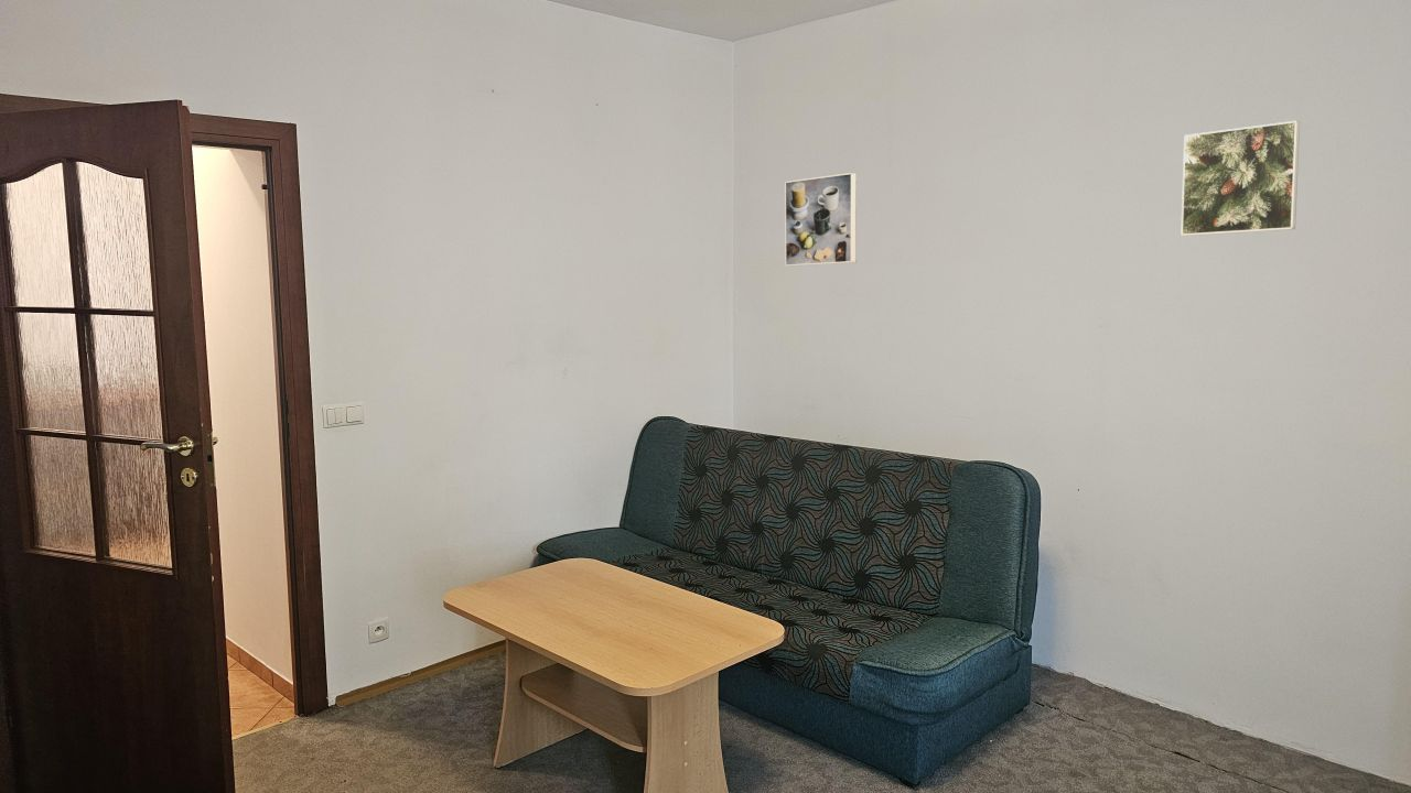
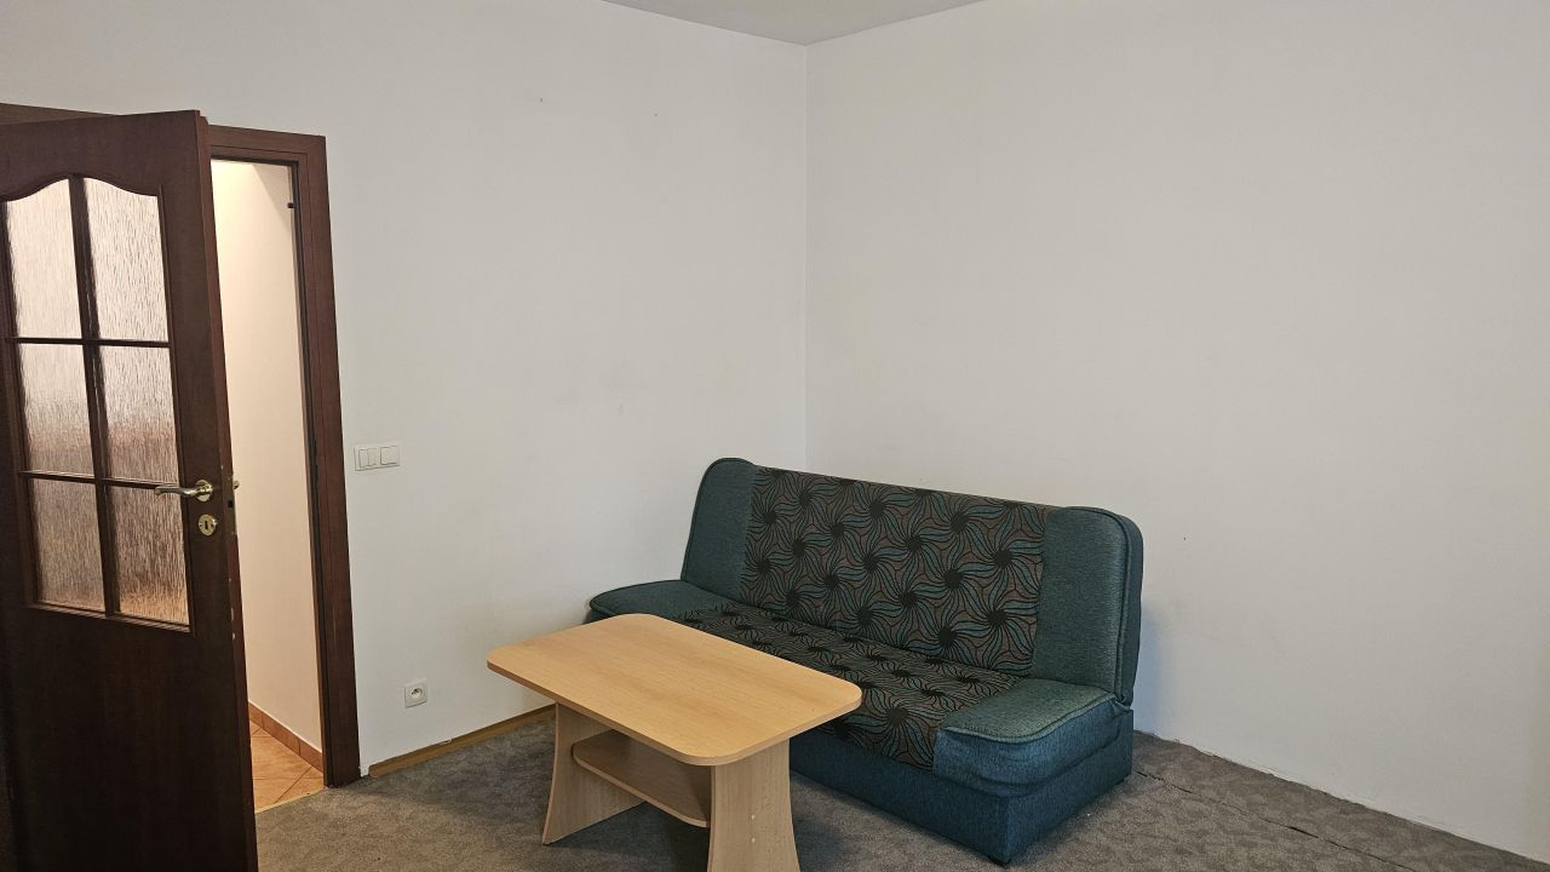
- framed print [784,172,858,267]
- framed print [1180,120,1301,237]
